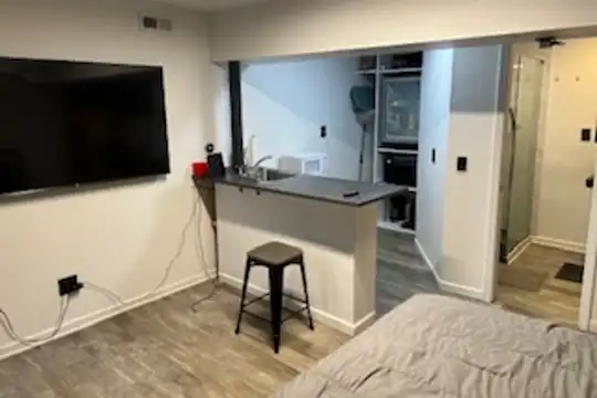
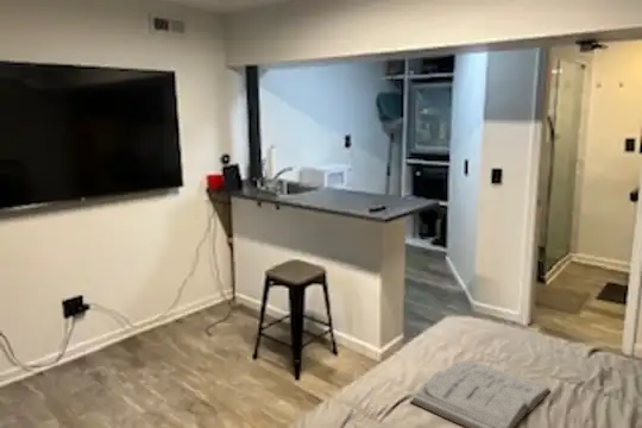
+ book [409,358,552,428]
